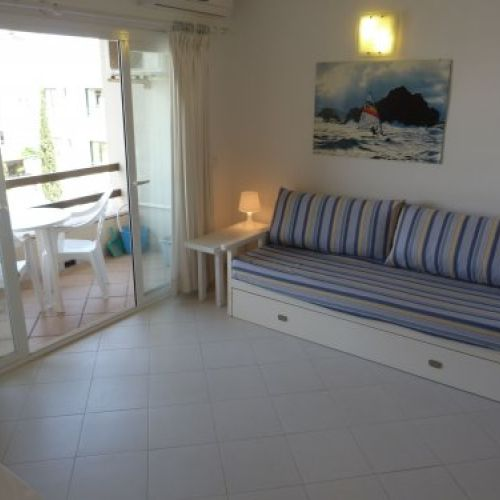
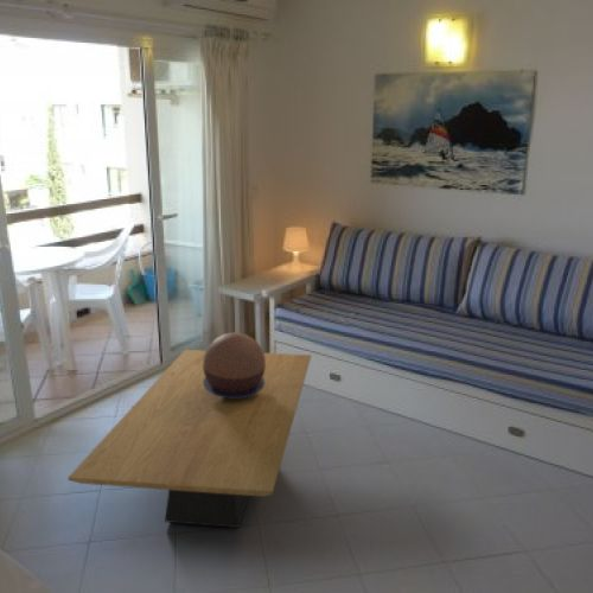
+ decorative bowl [203,331,266,398]
+ coffee table [66,349,312,529]
